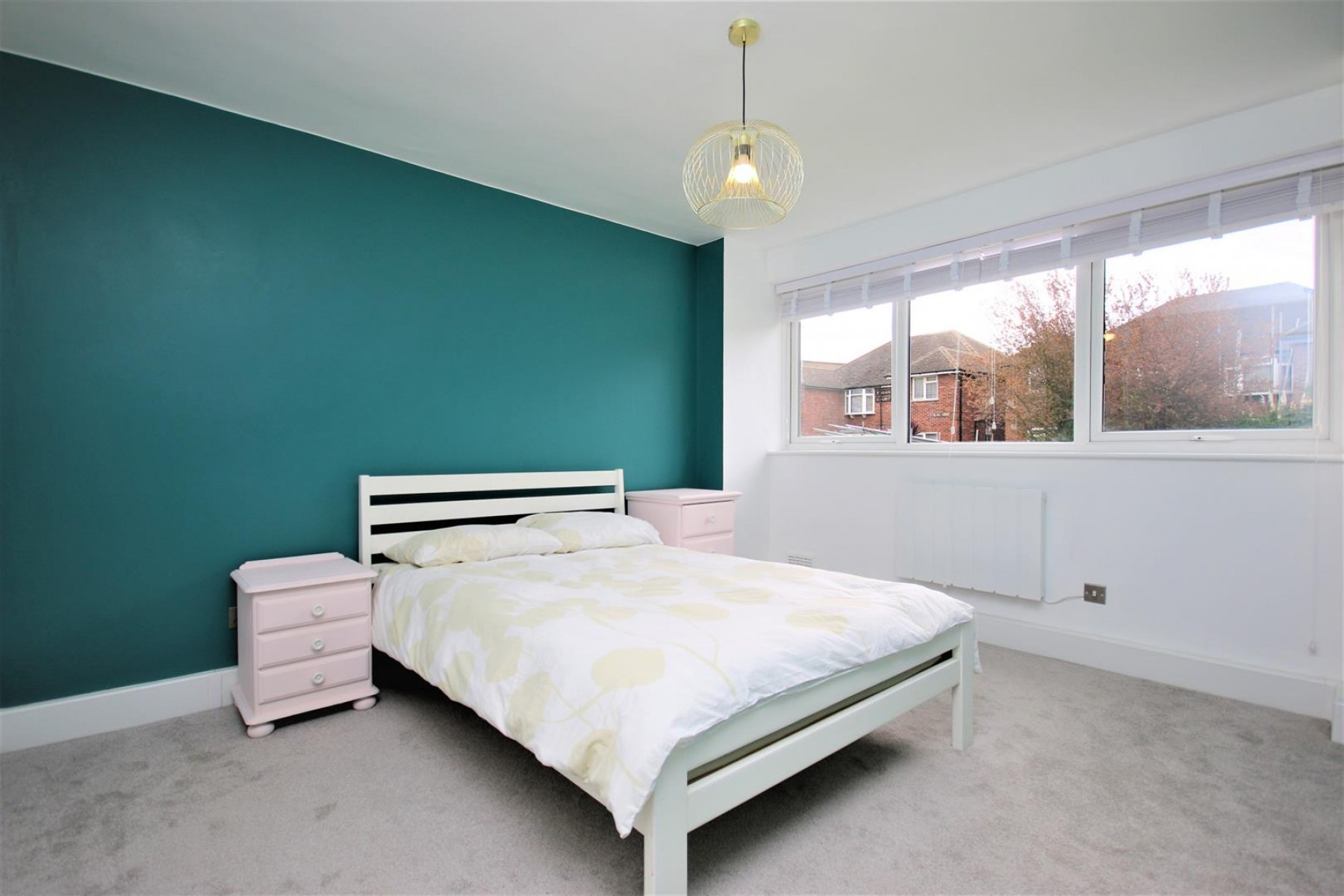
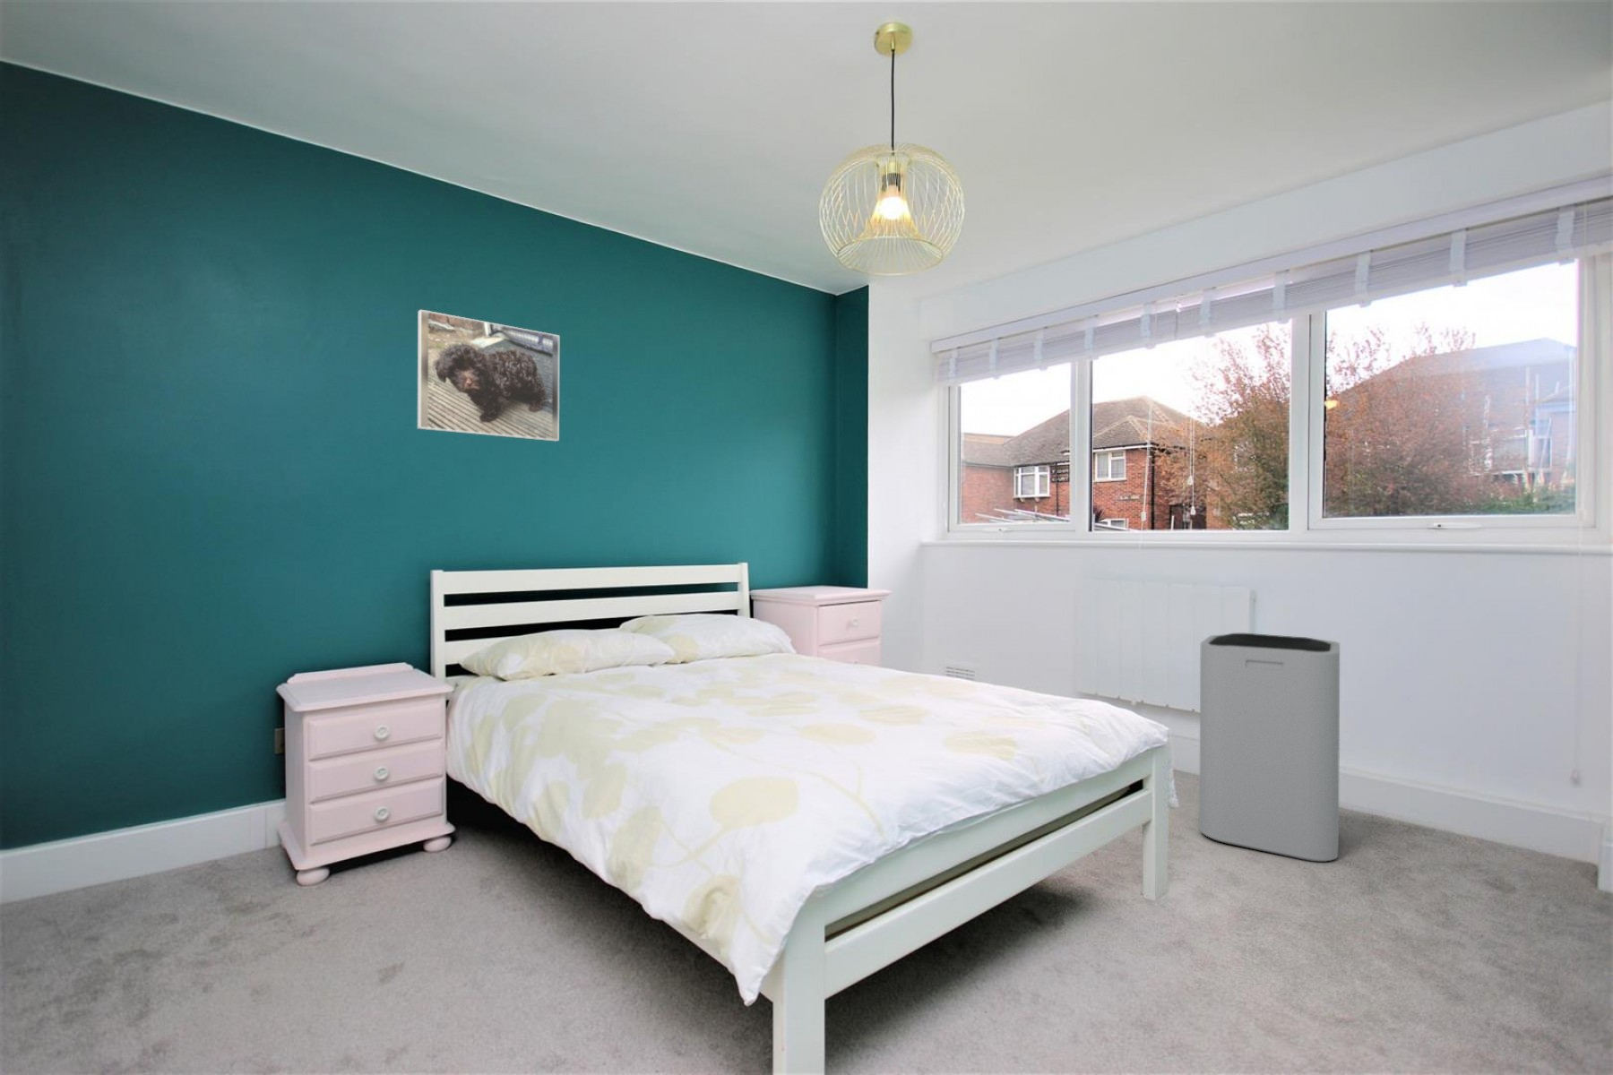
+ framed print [416,310,560,443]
+ trash can [1198,632,1341,863]
